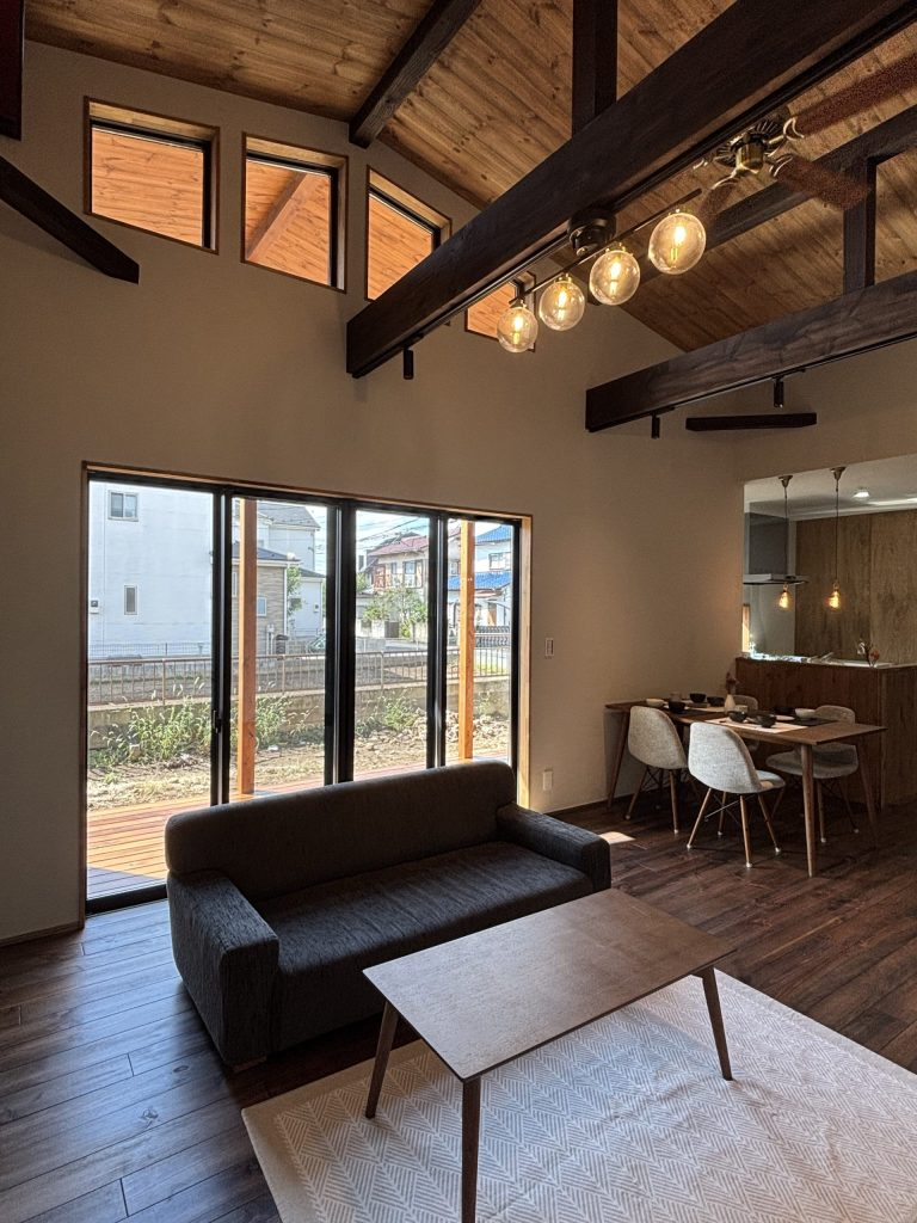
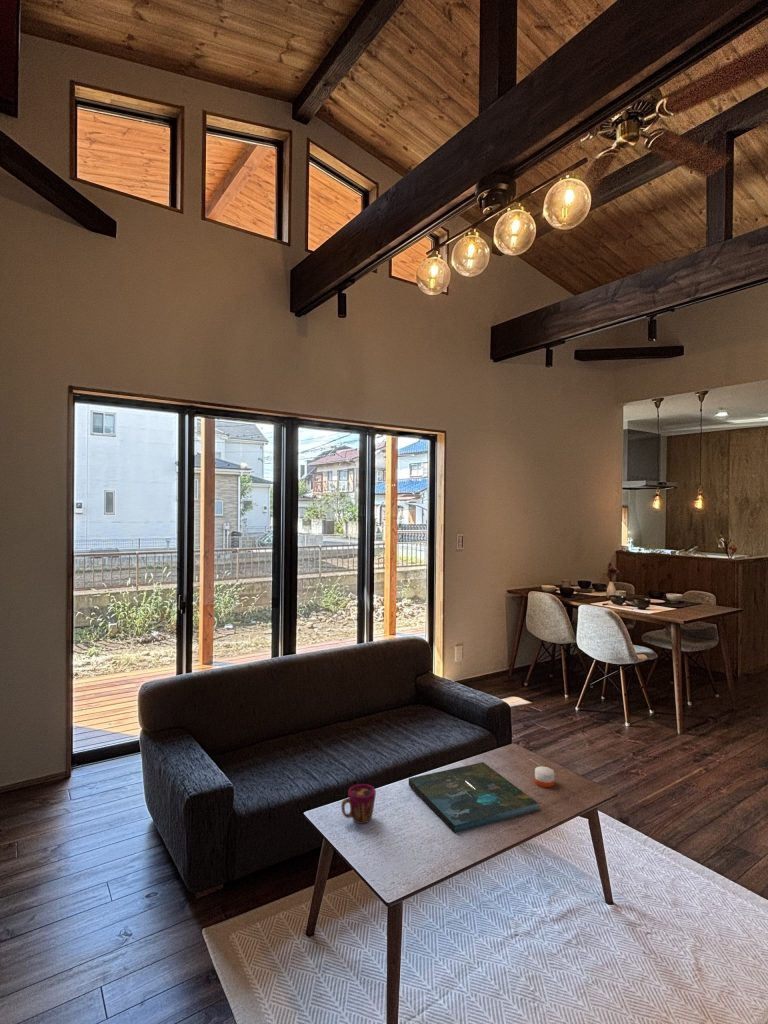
+ cup [341,783,377,824]
+ candle [534,766,555,788]
+ board game [408,761,539,834]
